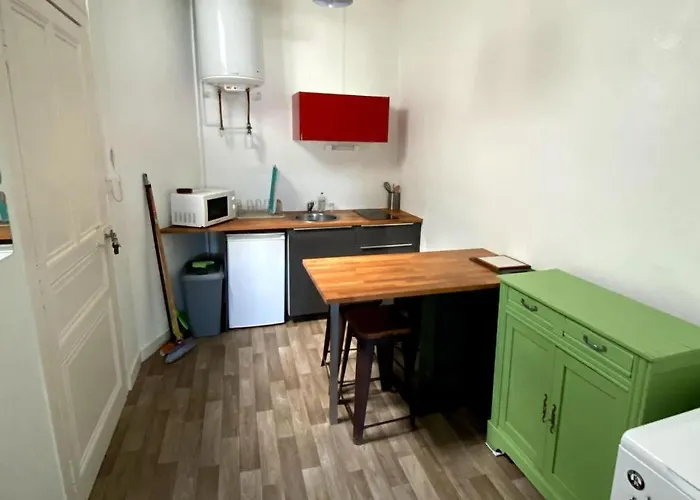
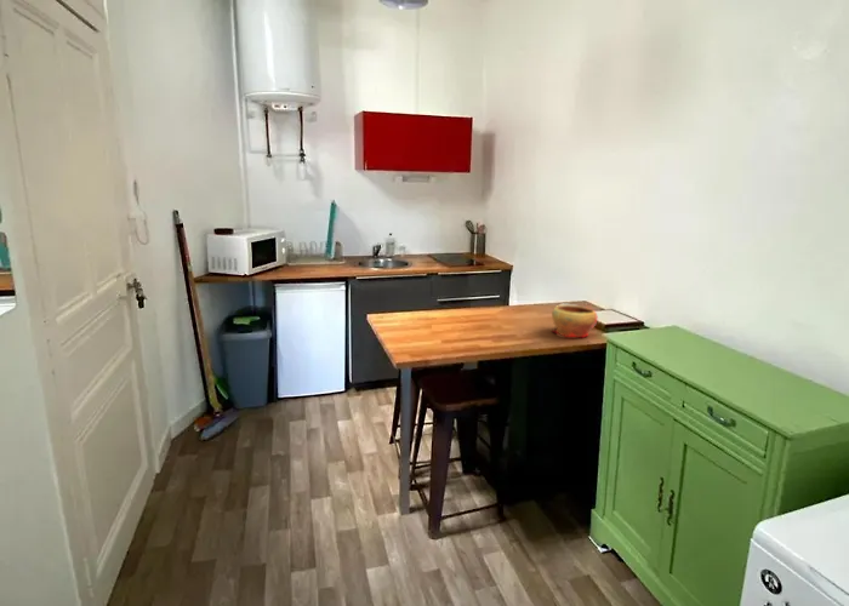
+ bowl [551,302,599,338]
